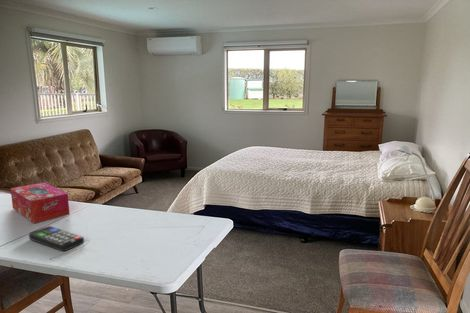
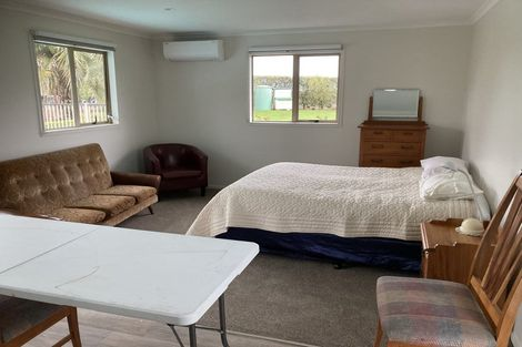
- tissue box [10,182,70,224]
- remote control [28,225,85,252]
